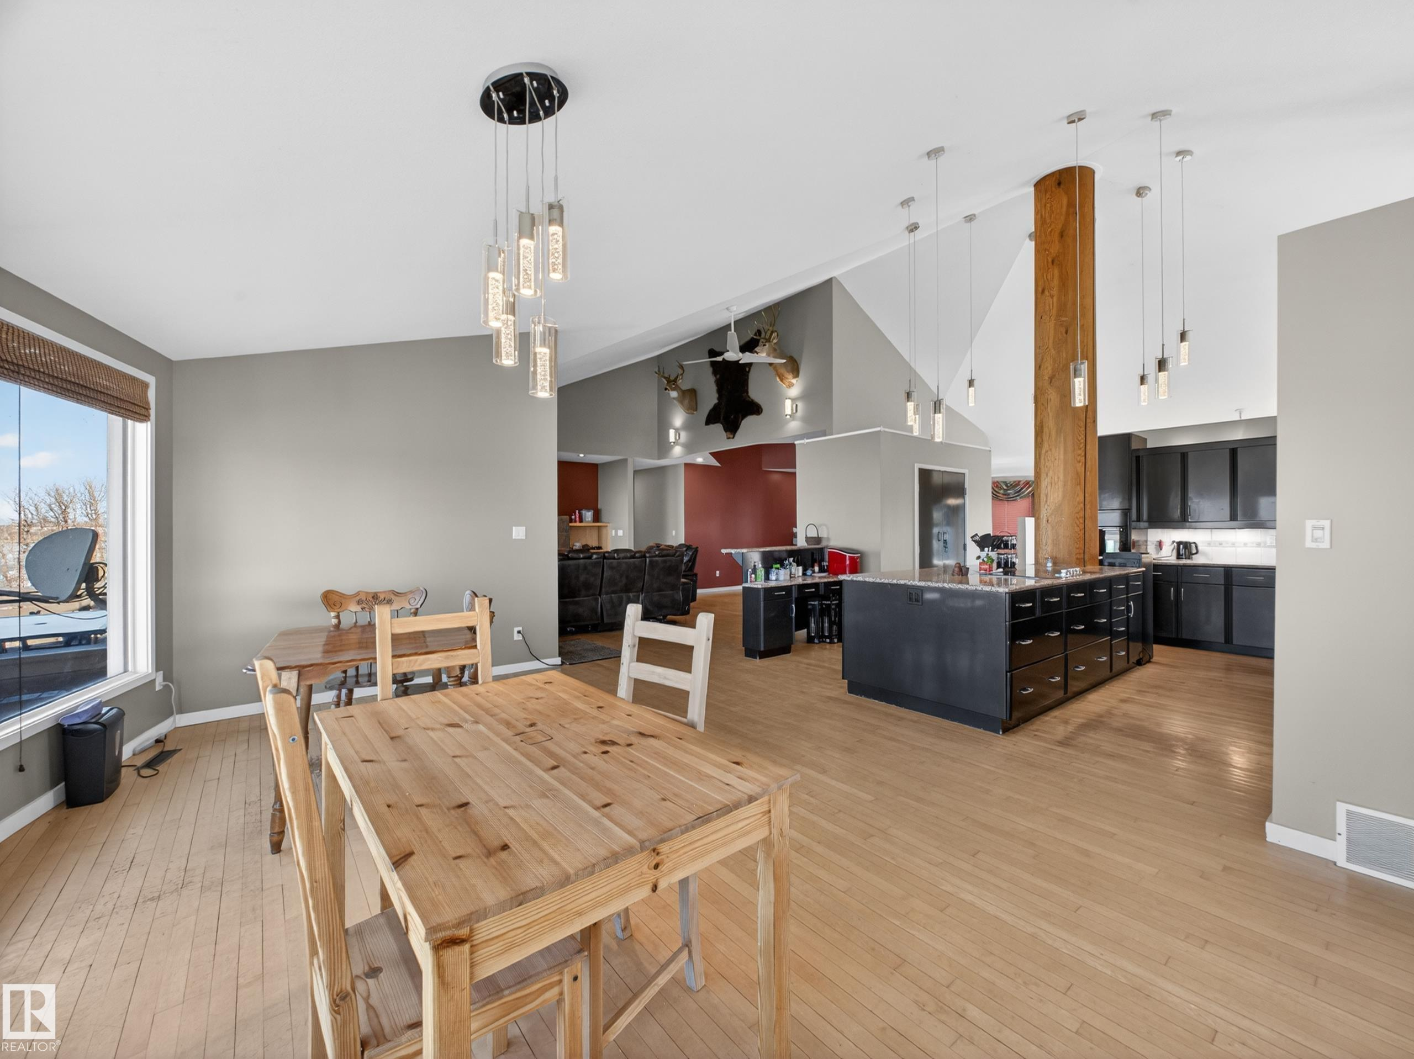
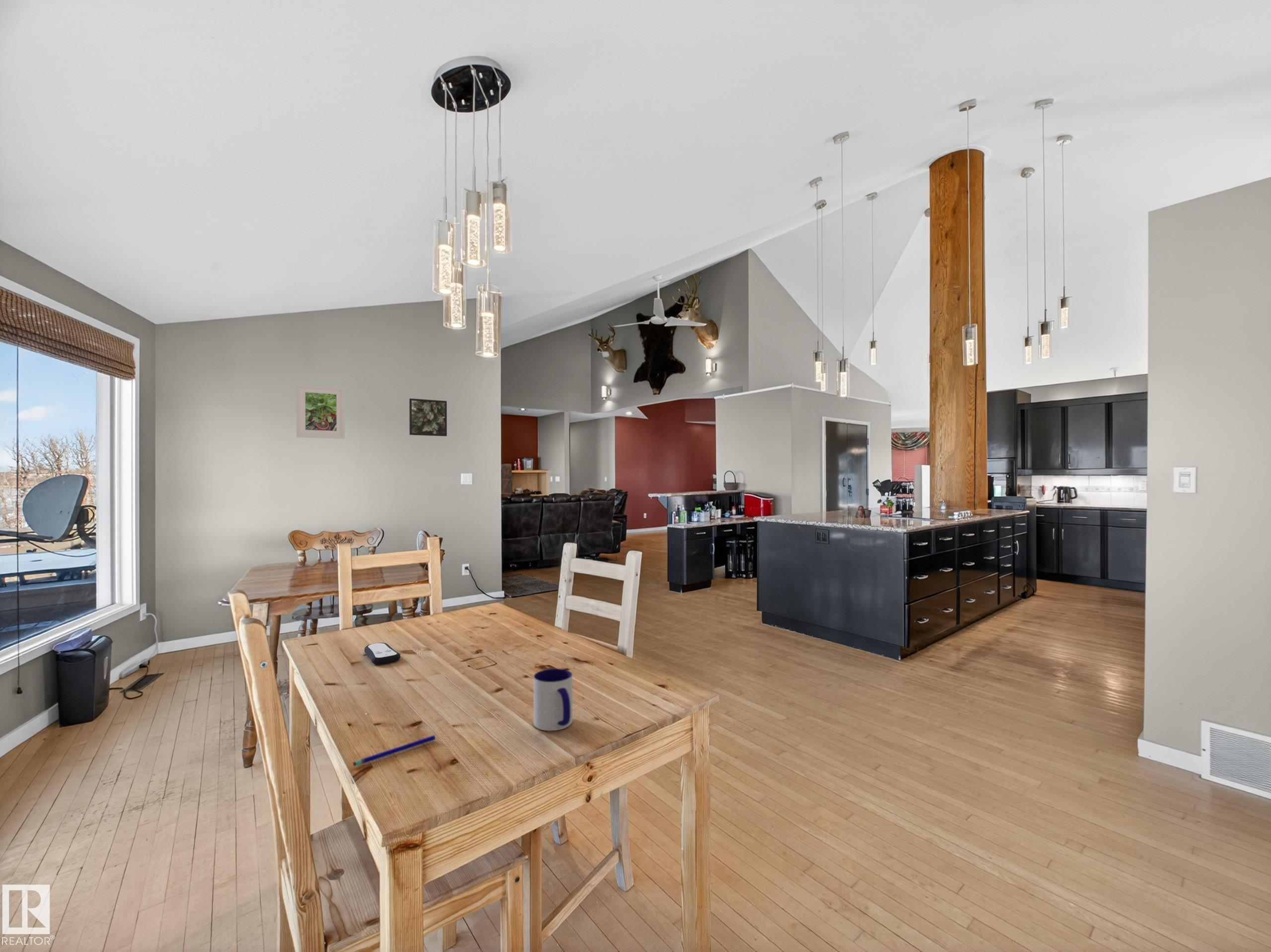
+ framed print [296,383,346,439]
+ pen [353,735,436,767]
+ remote control [364,642,401,665]
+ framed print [409,398,447,437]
+ mug [533,668,573,731]
